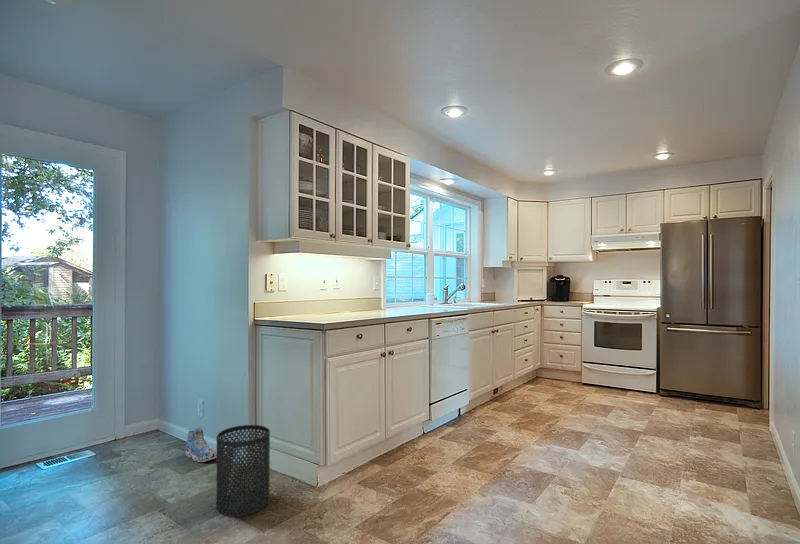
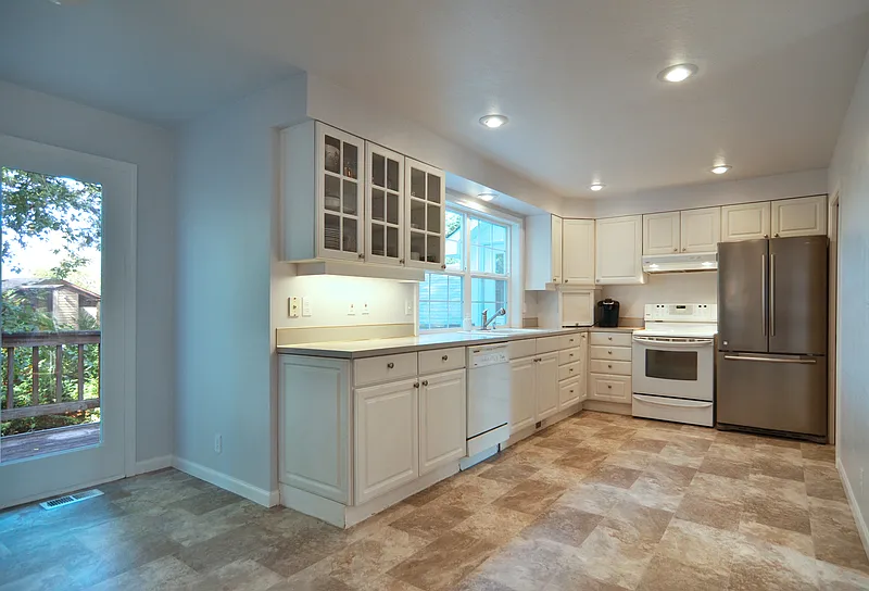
- trash can [215,424,271,517]
- shoe [184,426,217,463]
